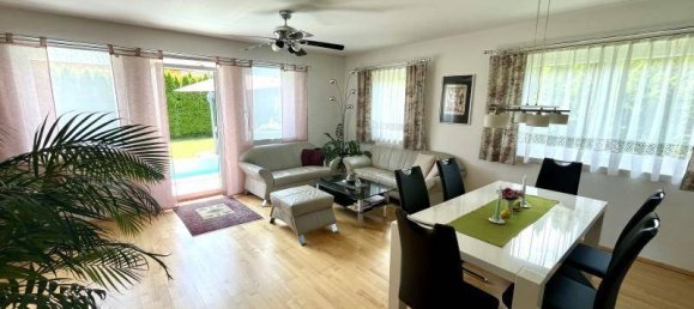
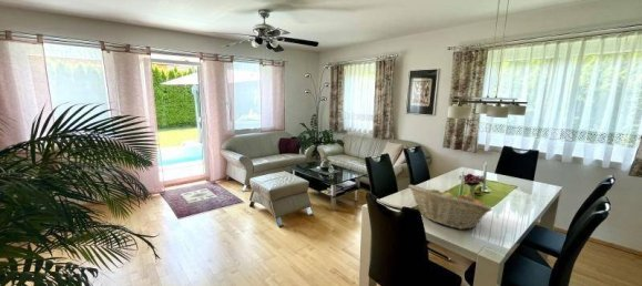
+ fruit basket [407,184,493,231]
